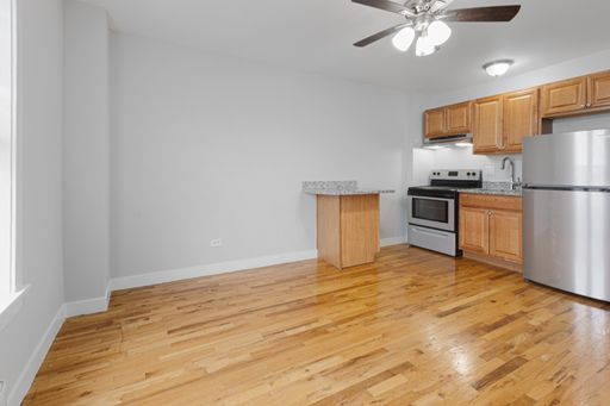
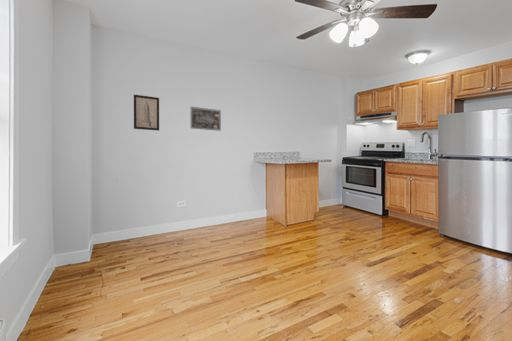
+ wall art [133,94,160,132]
+ wall art [190,106,222,132]
